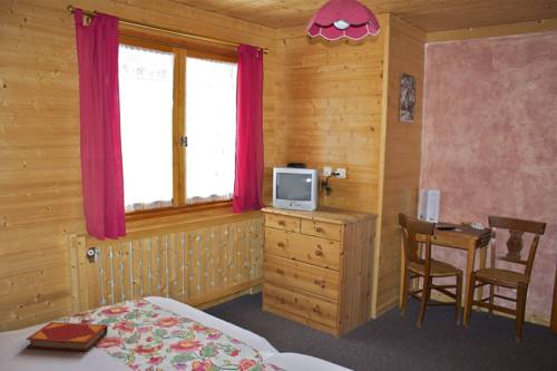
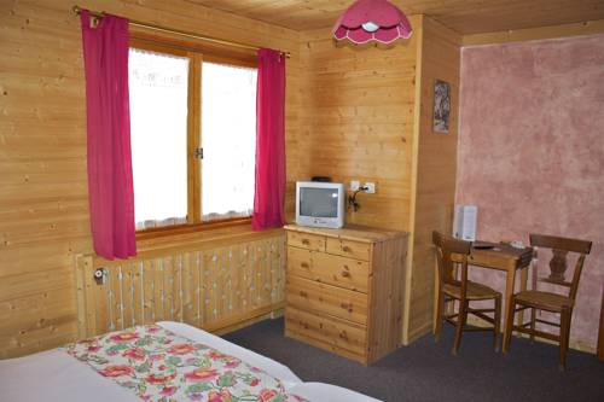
- hardback book [26,321,108,352]
